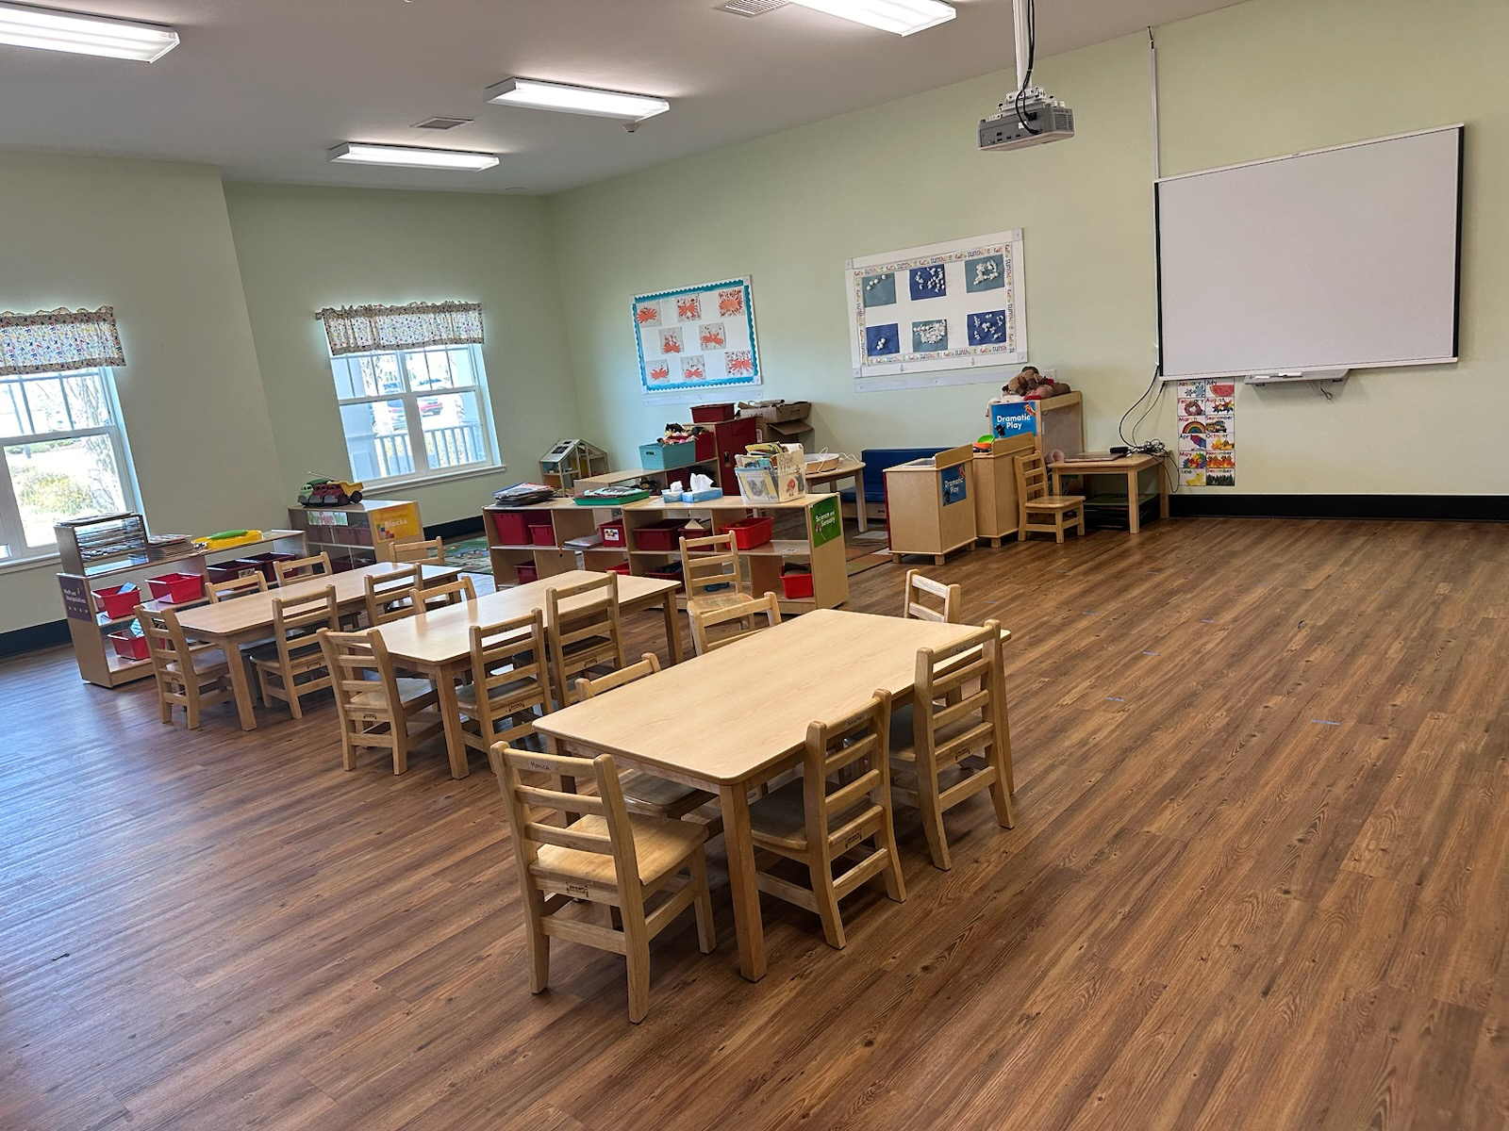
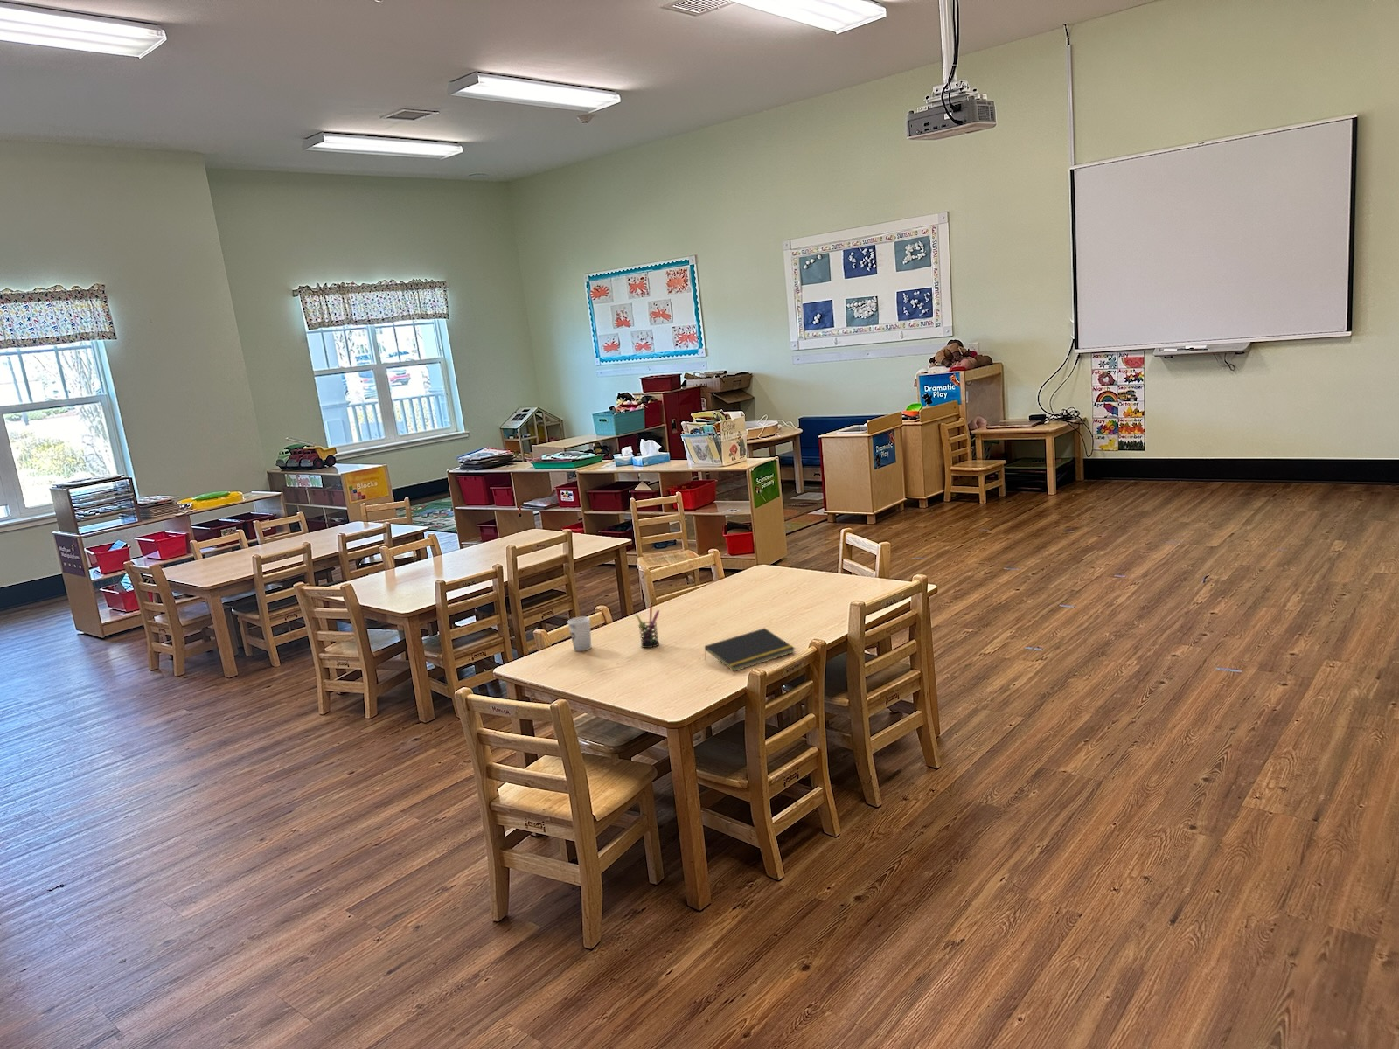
+ pen holder [633,606,660,649]
+ cup [566,616,592,652]
+ notepad [704,627,795,672]
